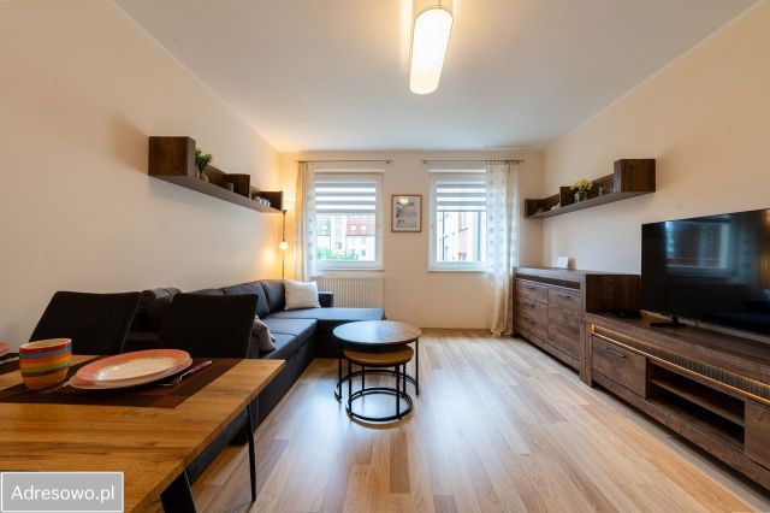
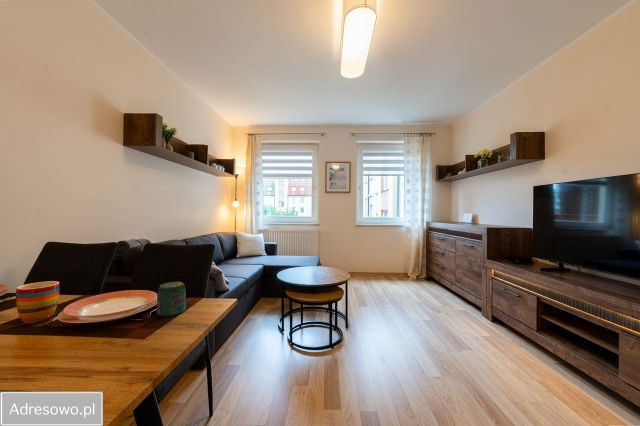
+ jar [156,281,187,317]
